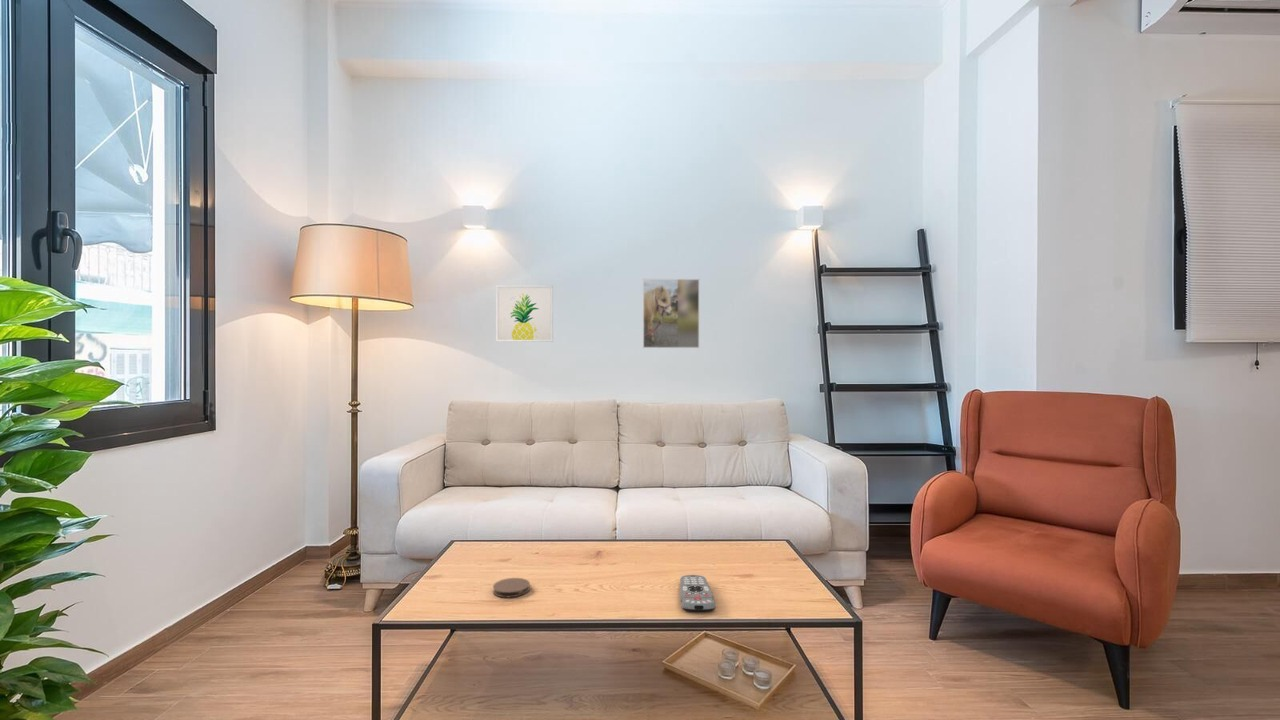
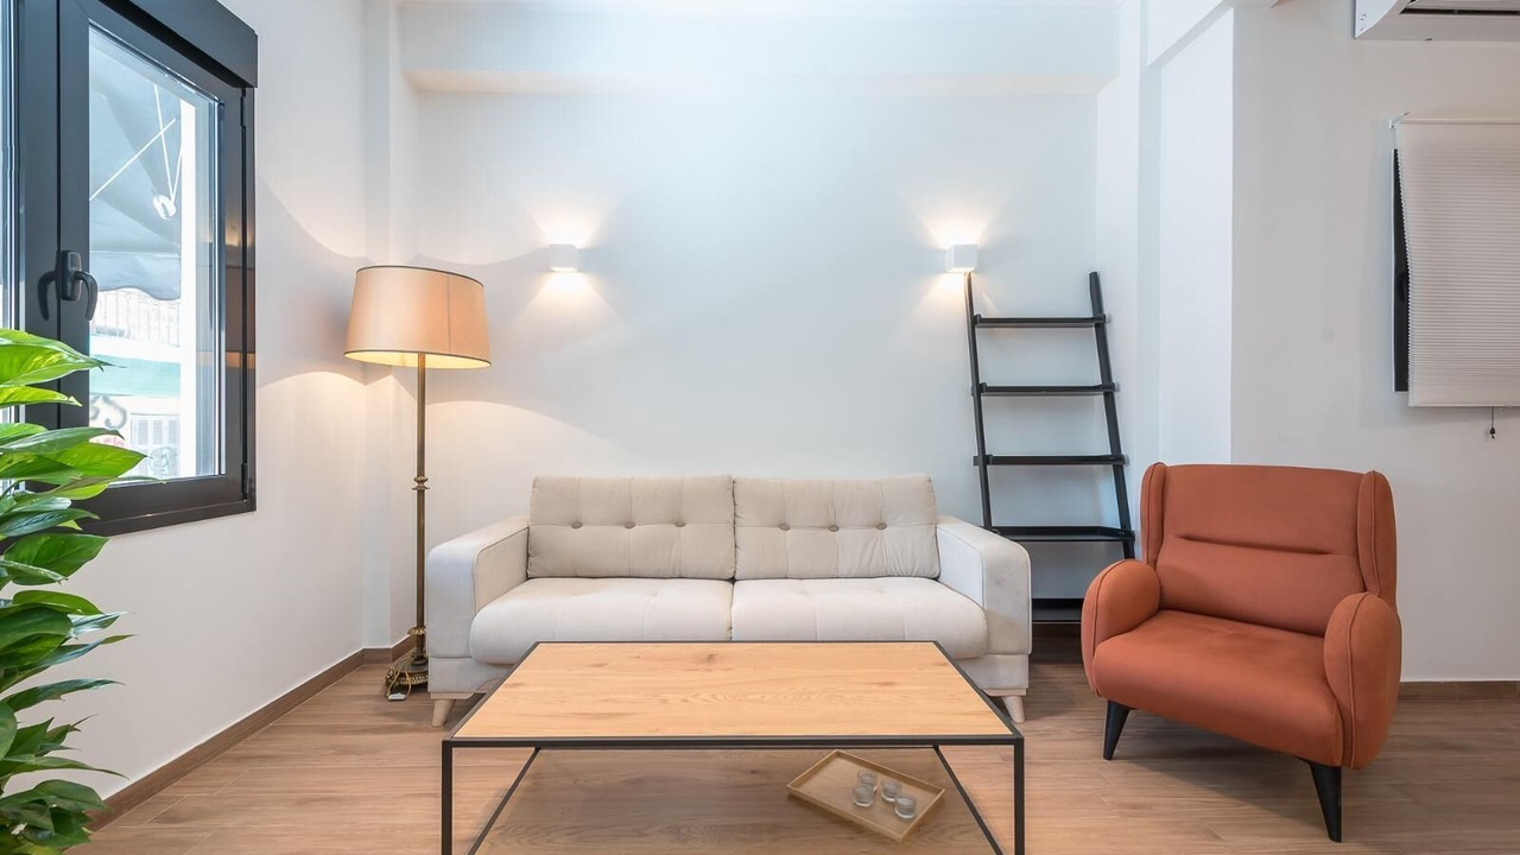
- wall art [495,284,554,343]
- remote control [679,574,716,612]
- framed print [642,278,700,349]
- coaster [492,577,531,598]
